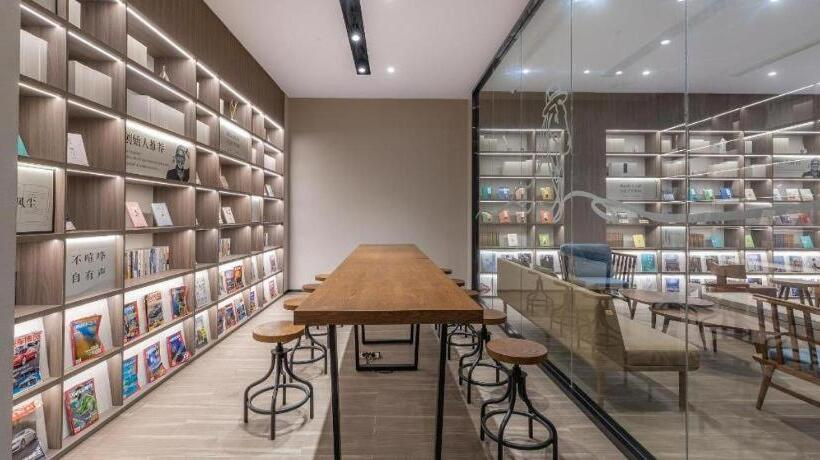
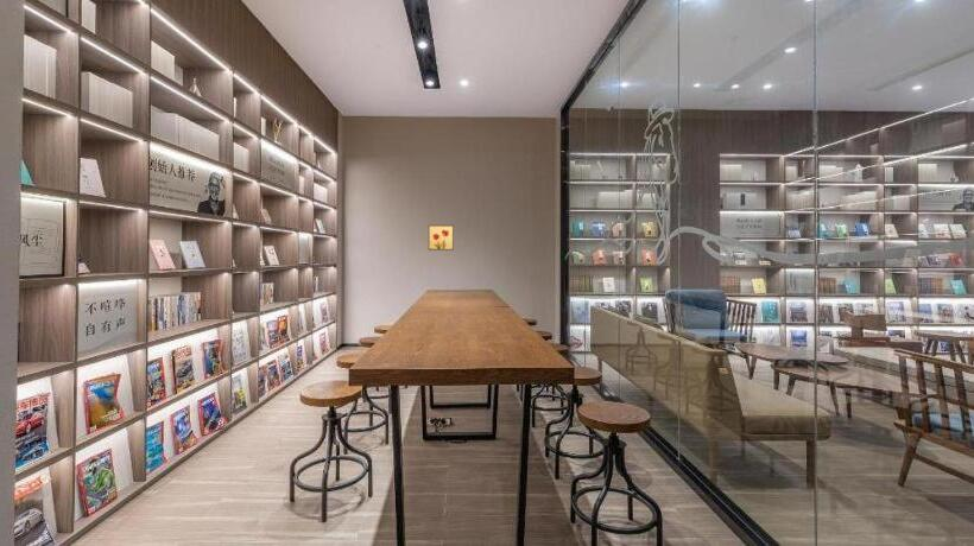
+ wall art [428,224,455,252]
